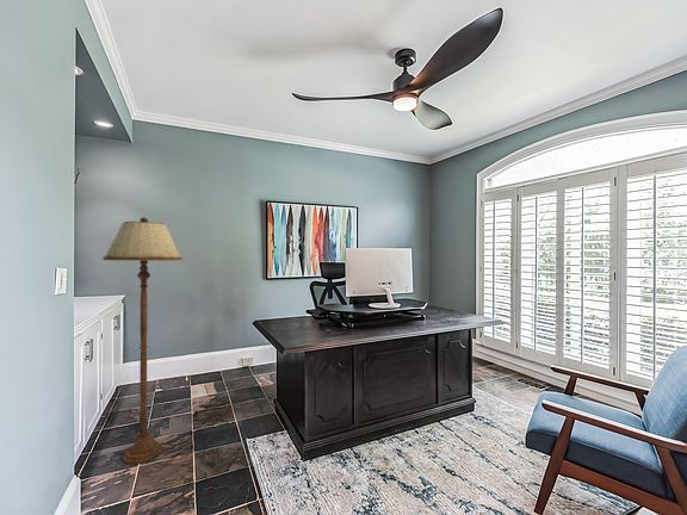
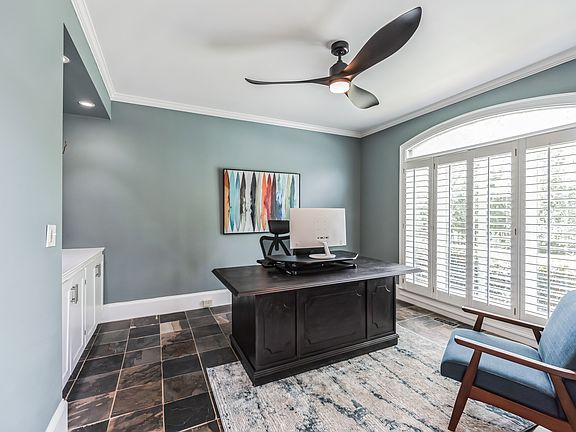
- floor lamp [101,216,184,465]
